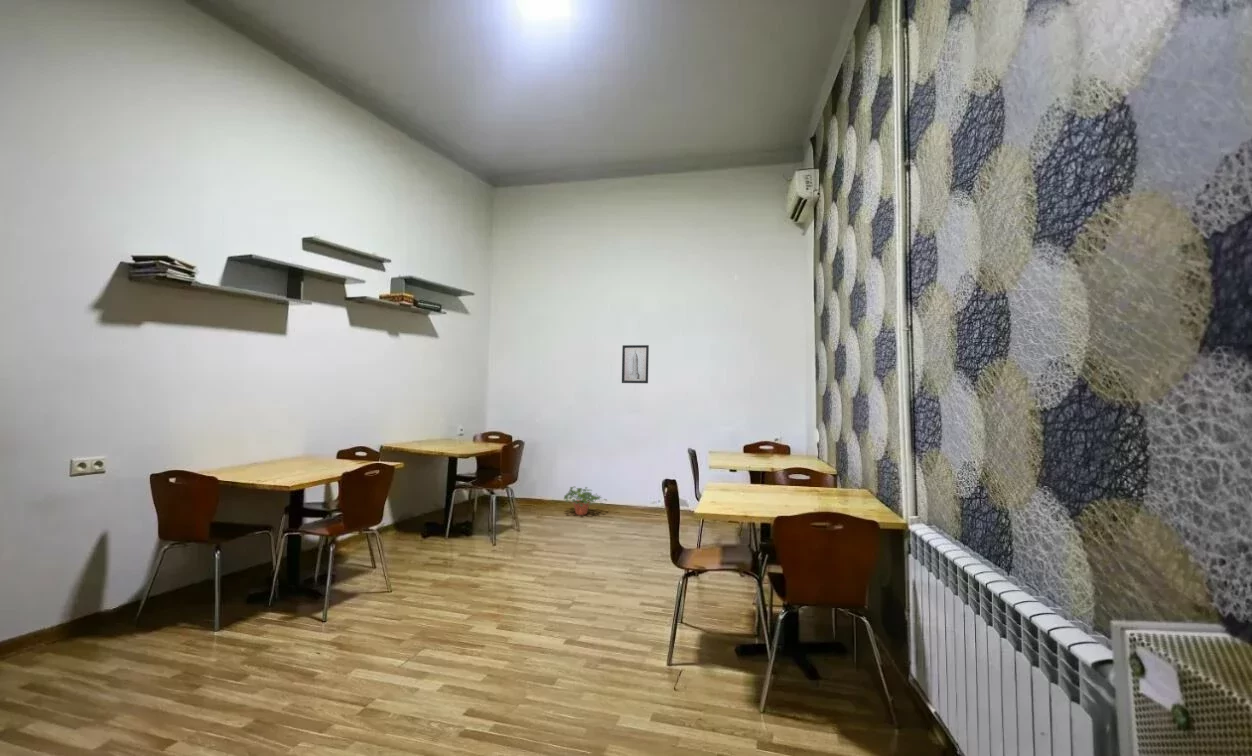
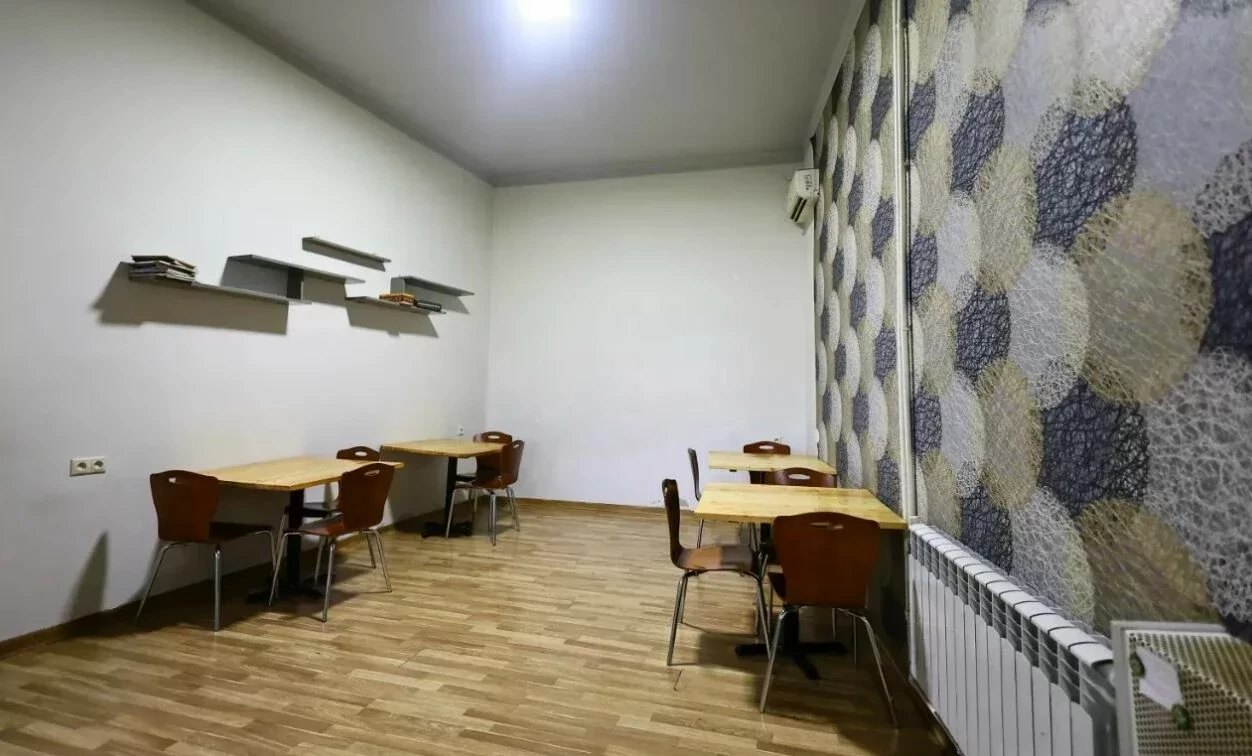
- potted plant [563,486,607,516]
- wall art [621,344,650,384]
